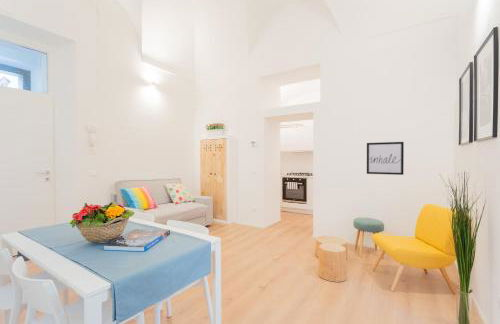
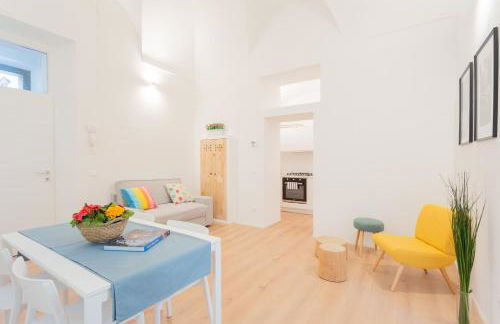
- wall art [366,141,405,176]
